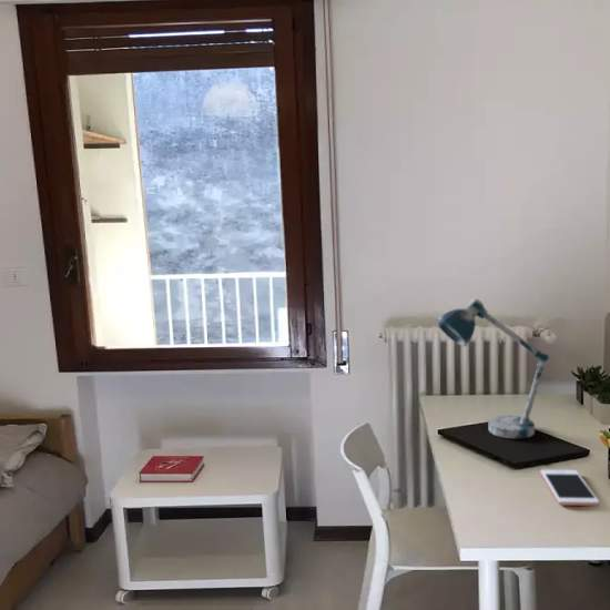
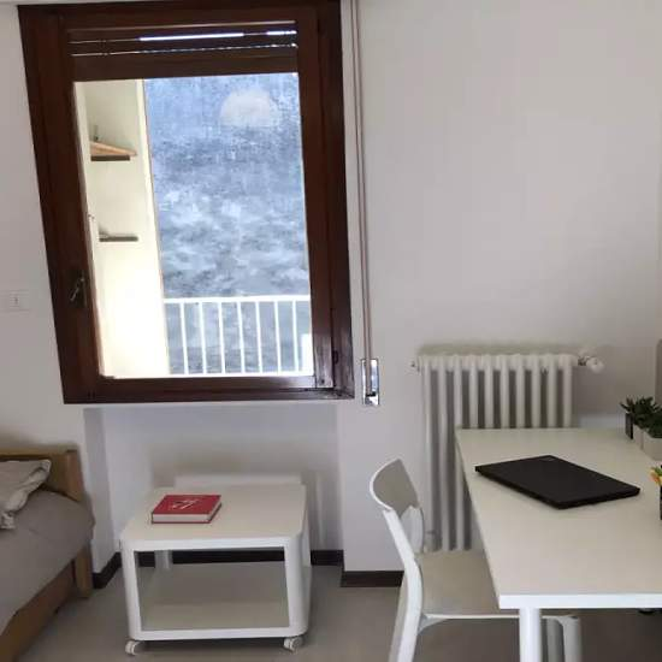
- cell phone [540,469,600,507]
- desk lamp [435,297,550,440]
